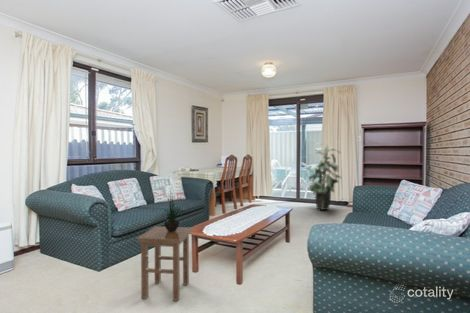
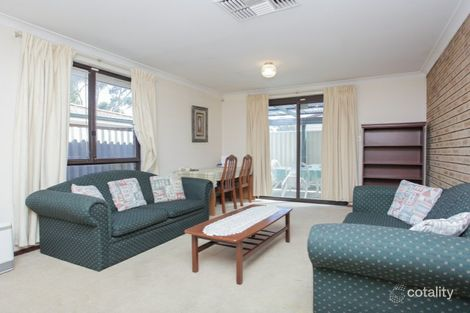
- indoor plant [305,142,342,211]
- potted plant [162,189,183,232]
- stool [136,225,193,302]
